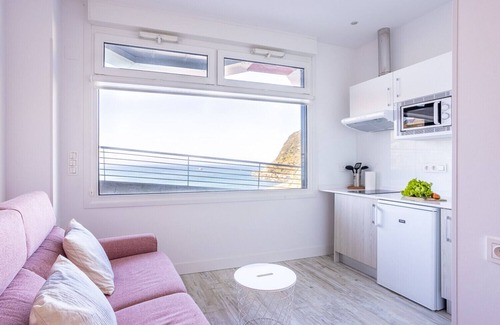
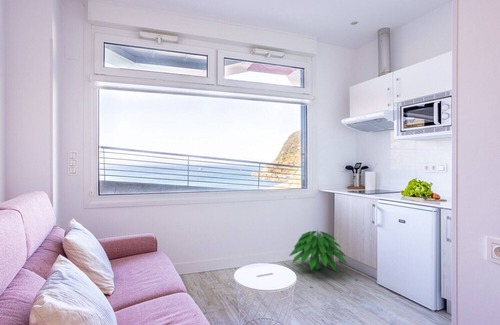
+ indoor plant [288,227,348,272]
